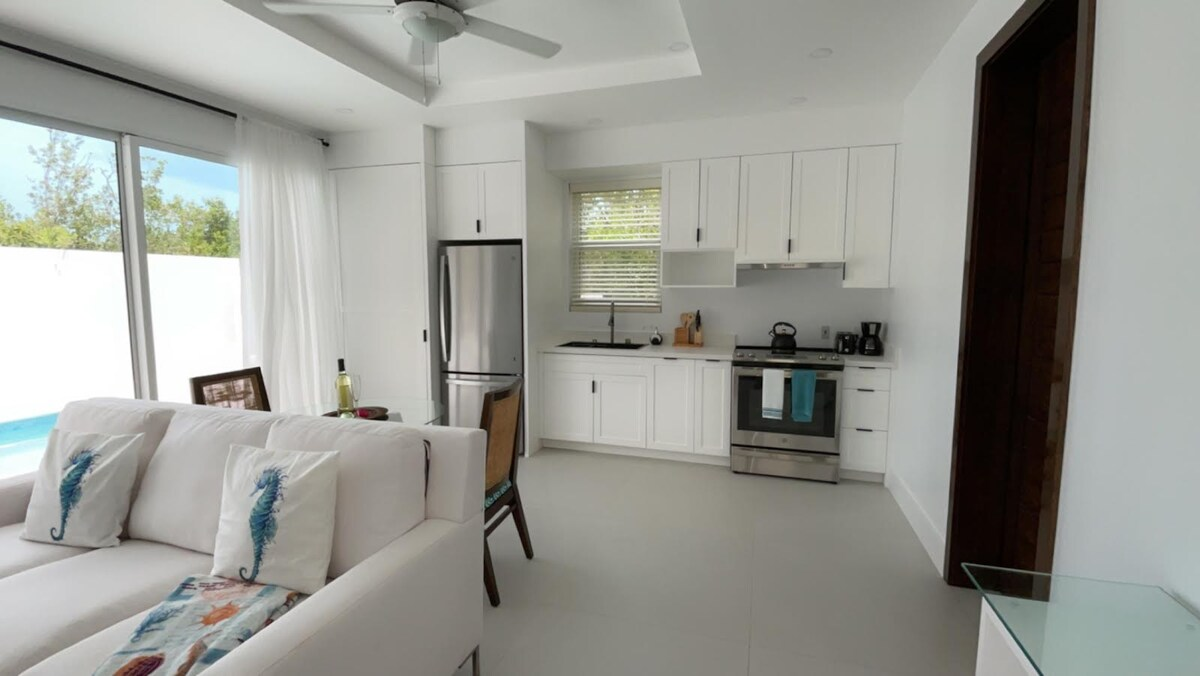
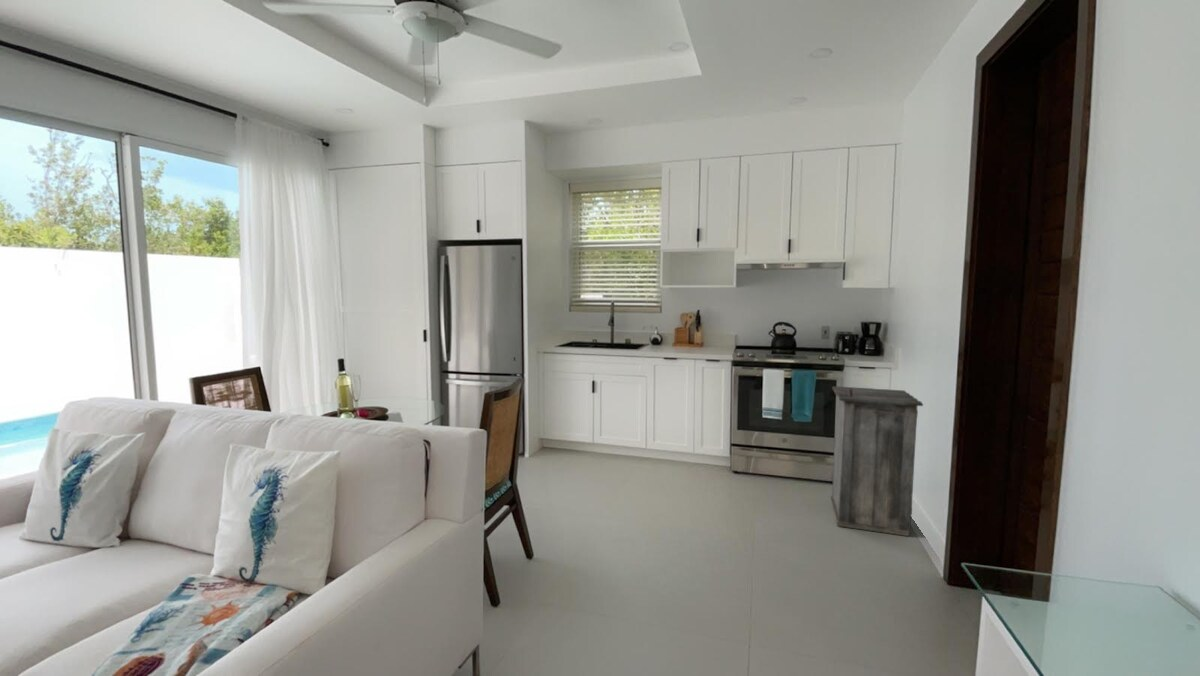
+ trash bin [829,385,924,537]
